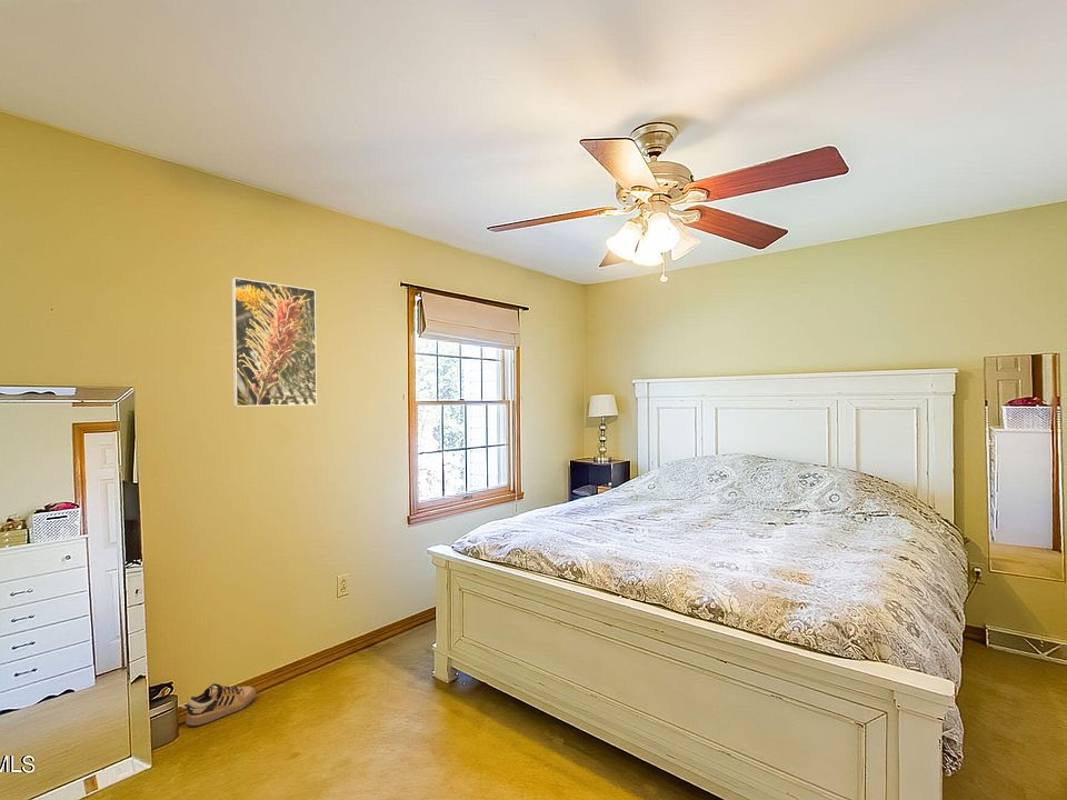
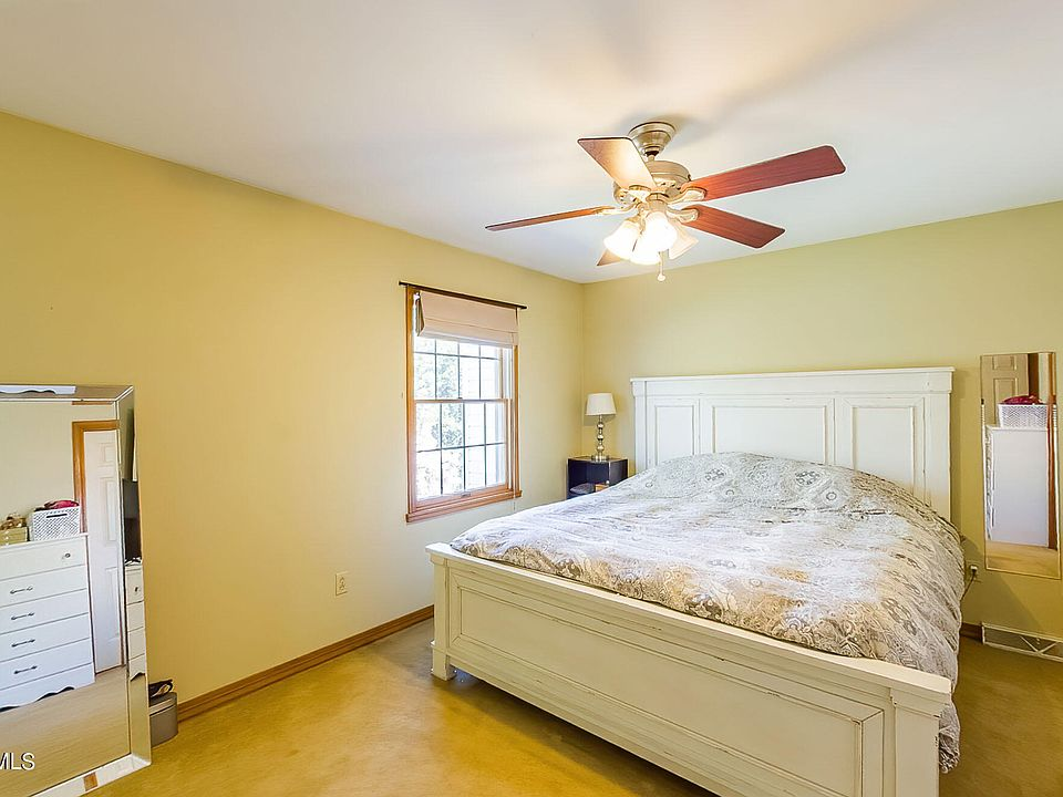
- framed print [230,277,318,408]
- shoe [178,682,258,728]
